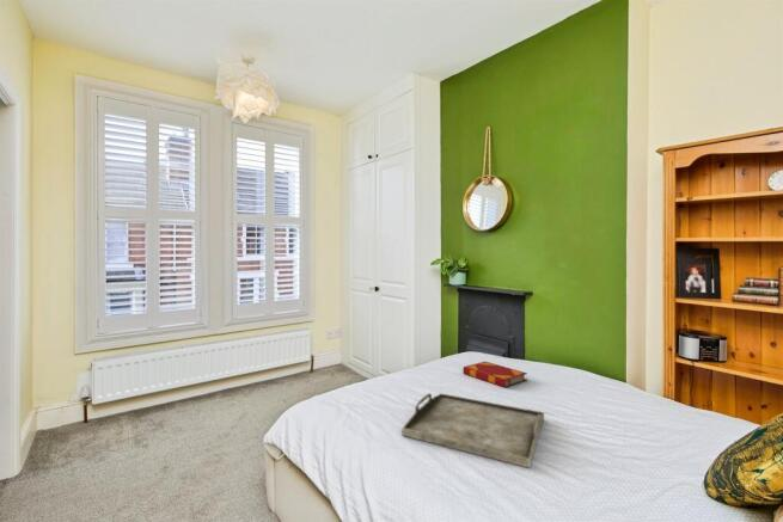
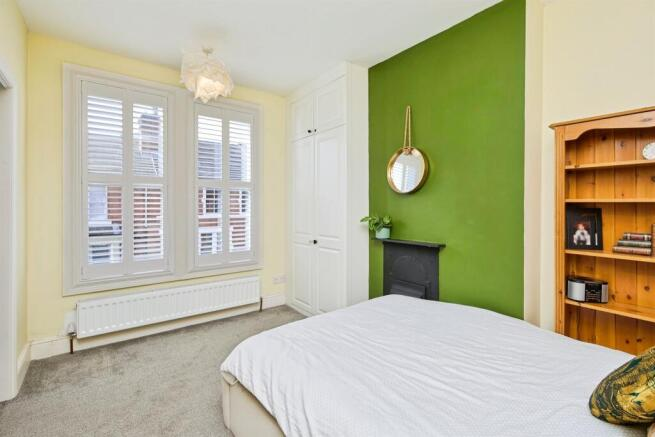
- hardback book [461,361,528,388]
- serving tray [400,392,545,469]
